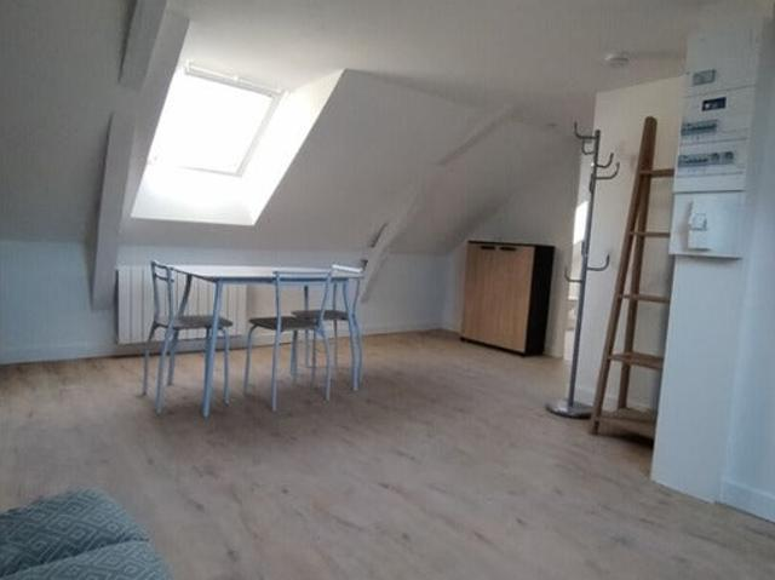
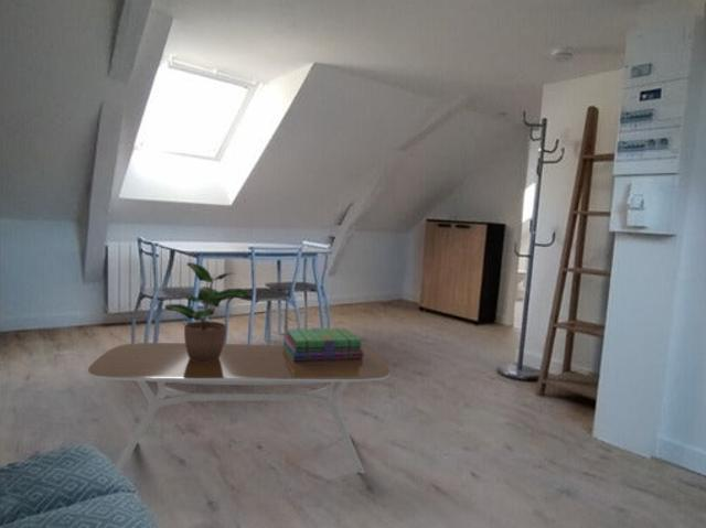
+ coffee table [87,342,391,475]
+ potted plant [163,261,254,363]
+ stack of books [281,327,363,360]
